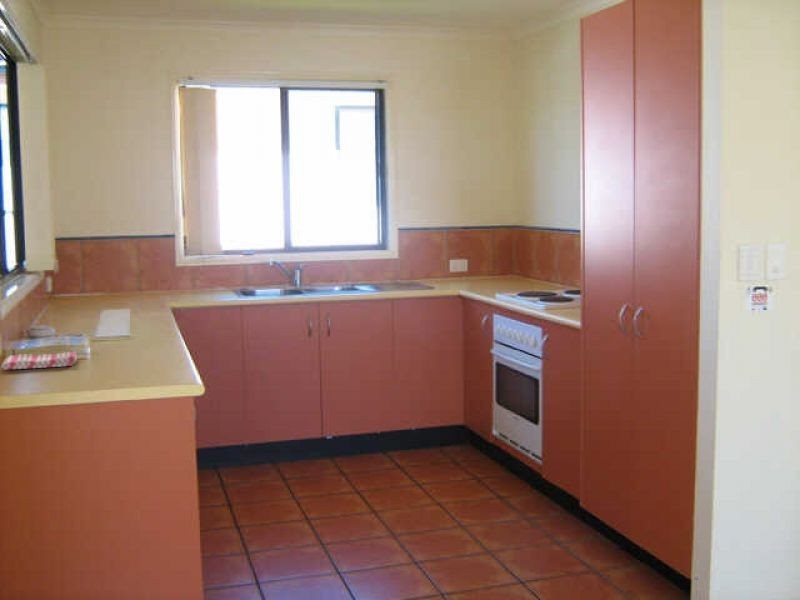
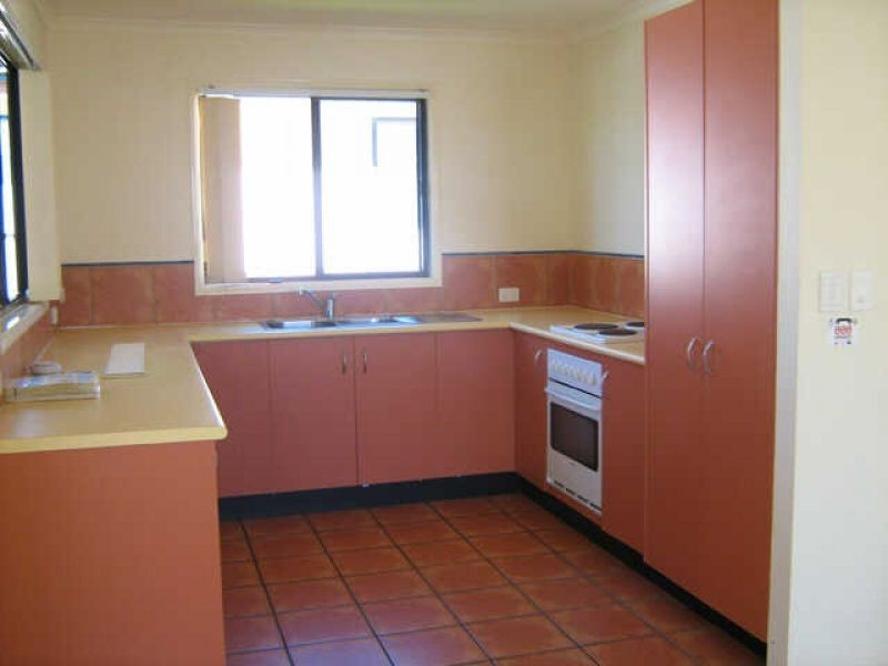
- dish towel [0,350,78,371]
